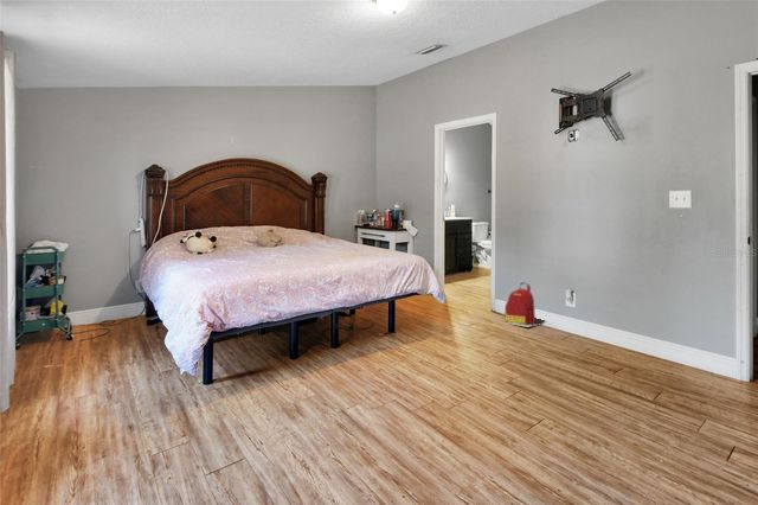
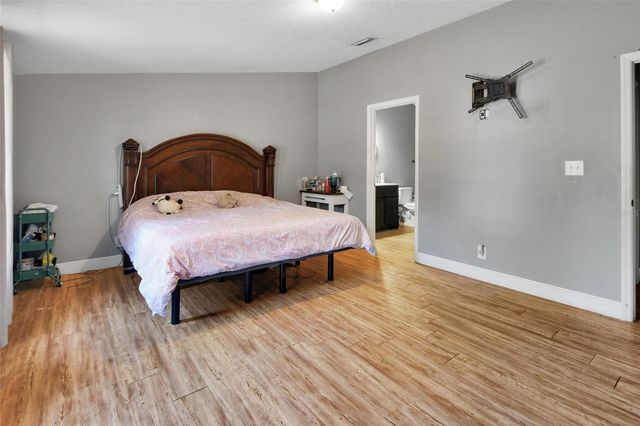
- backpack [503,281,538,327]
